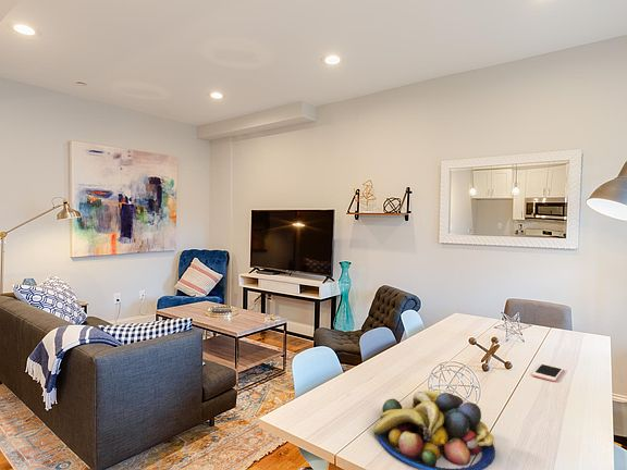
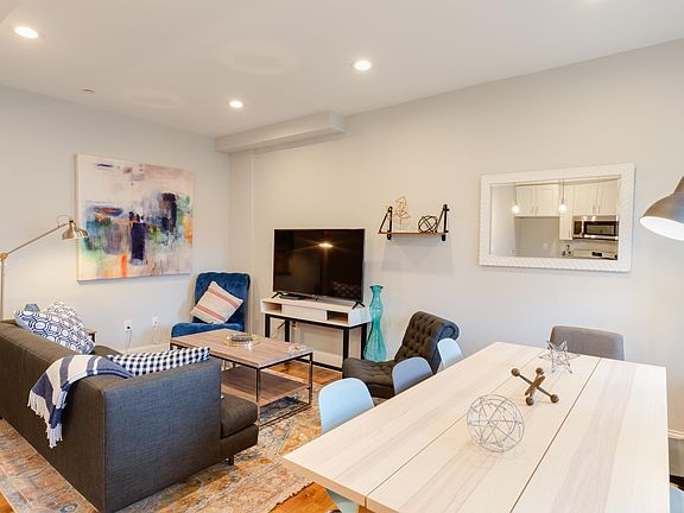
- cell phone [531,362,565,382]
- fruit bowl [372,389,496,470]
